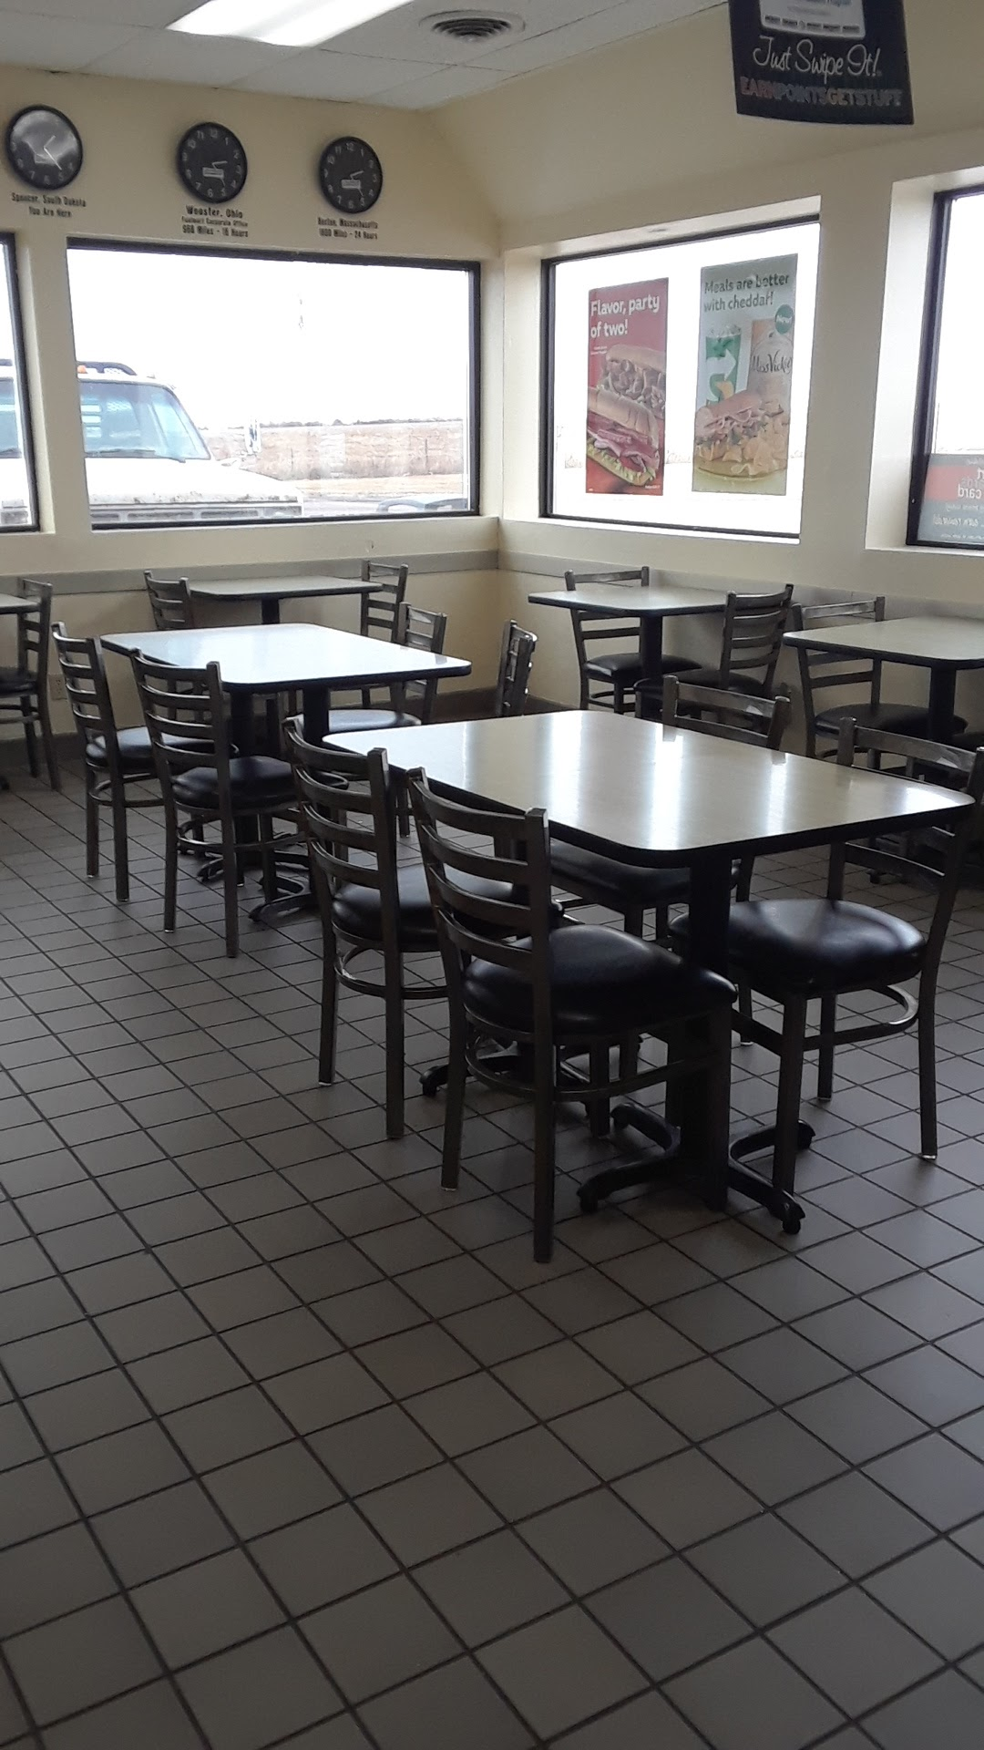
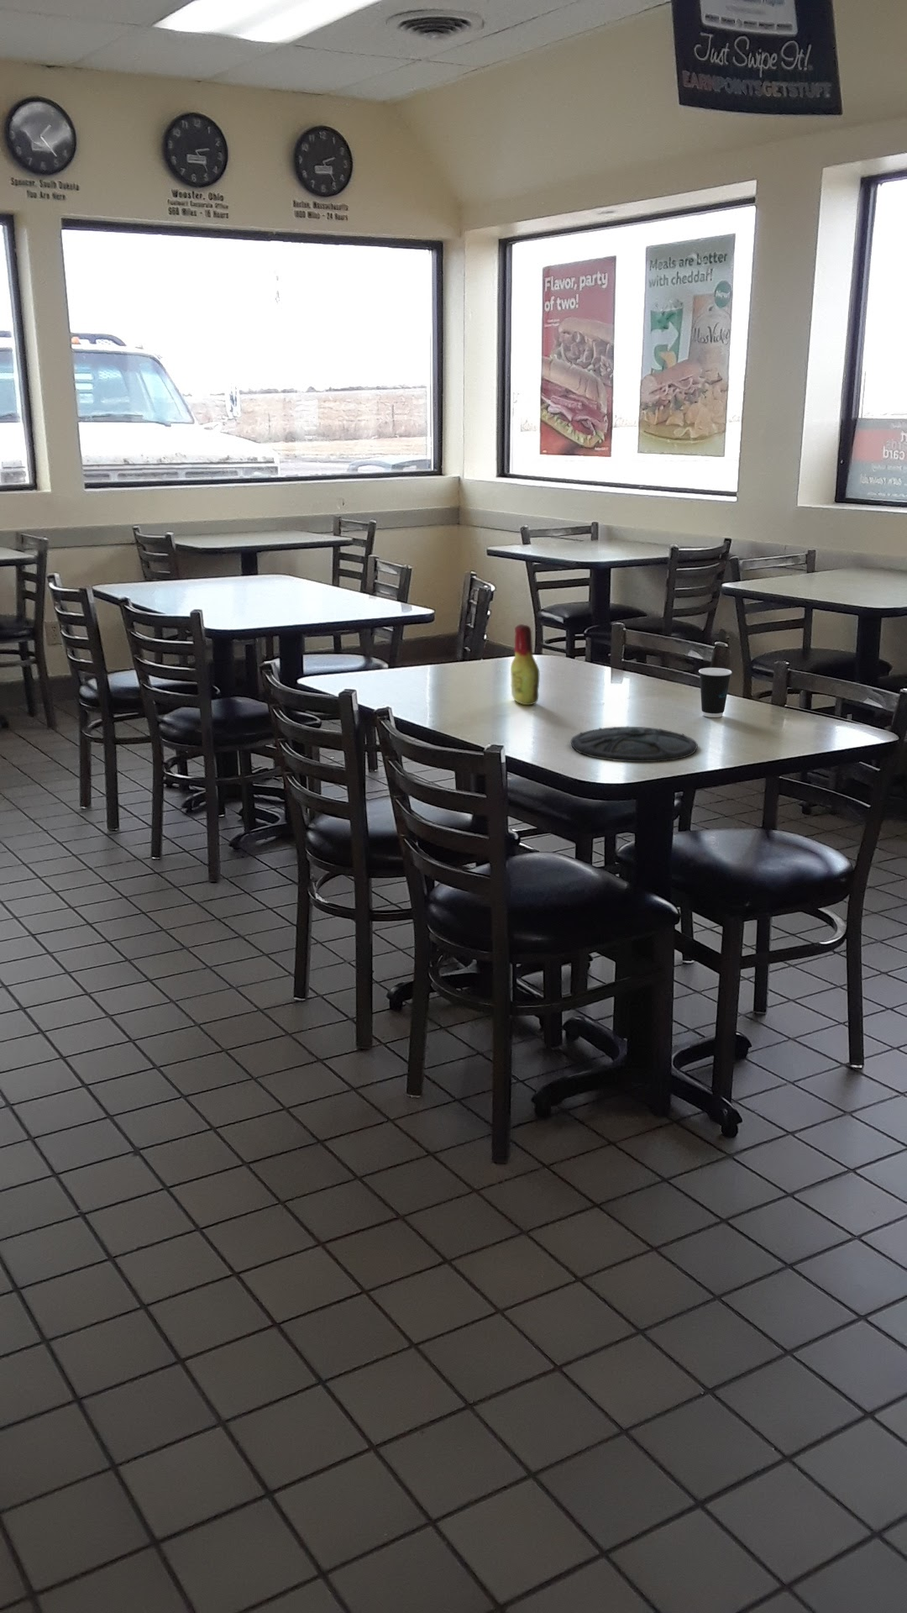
+ dixie cup [698,667,732,718]
+ bottle [509,624,540,706]
+ plate [569,725,699,763]
